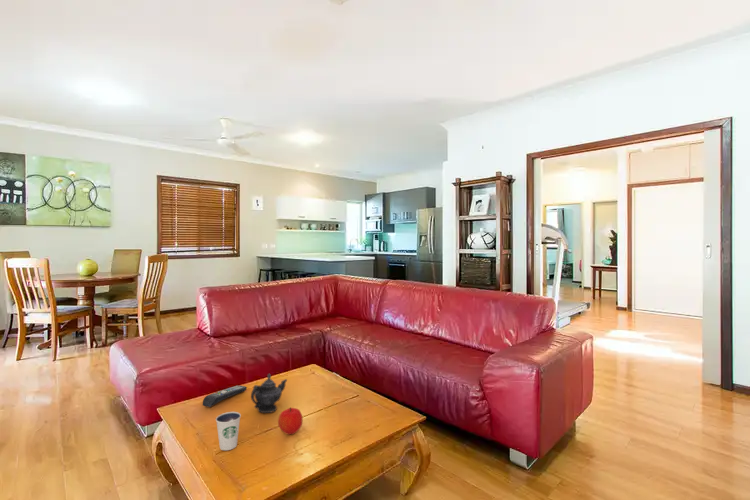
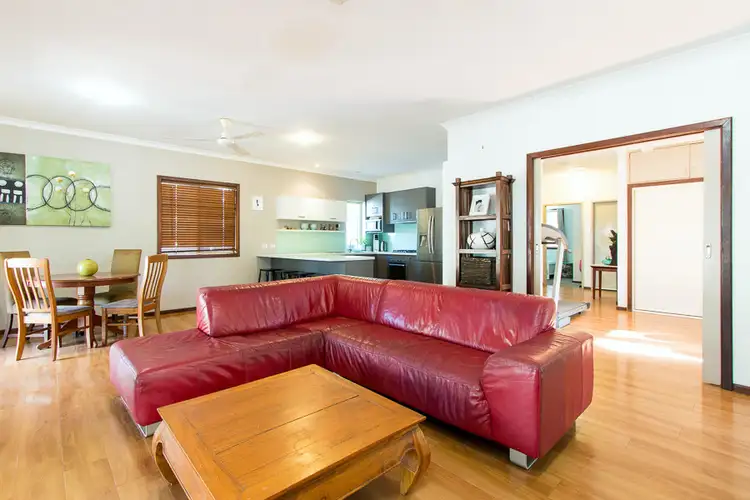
- fruit [277,407,304,436]
- remote control [202,384,248,408]
- dixie cup [215,411,242,451]
- teapot [250,373,288,414]
